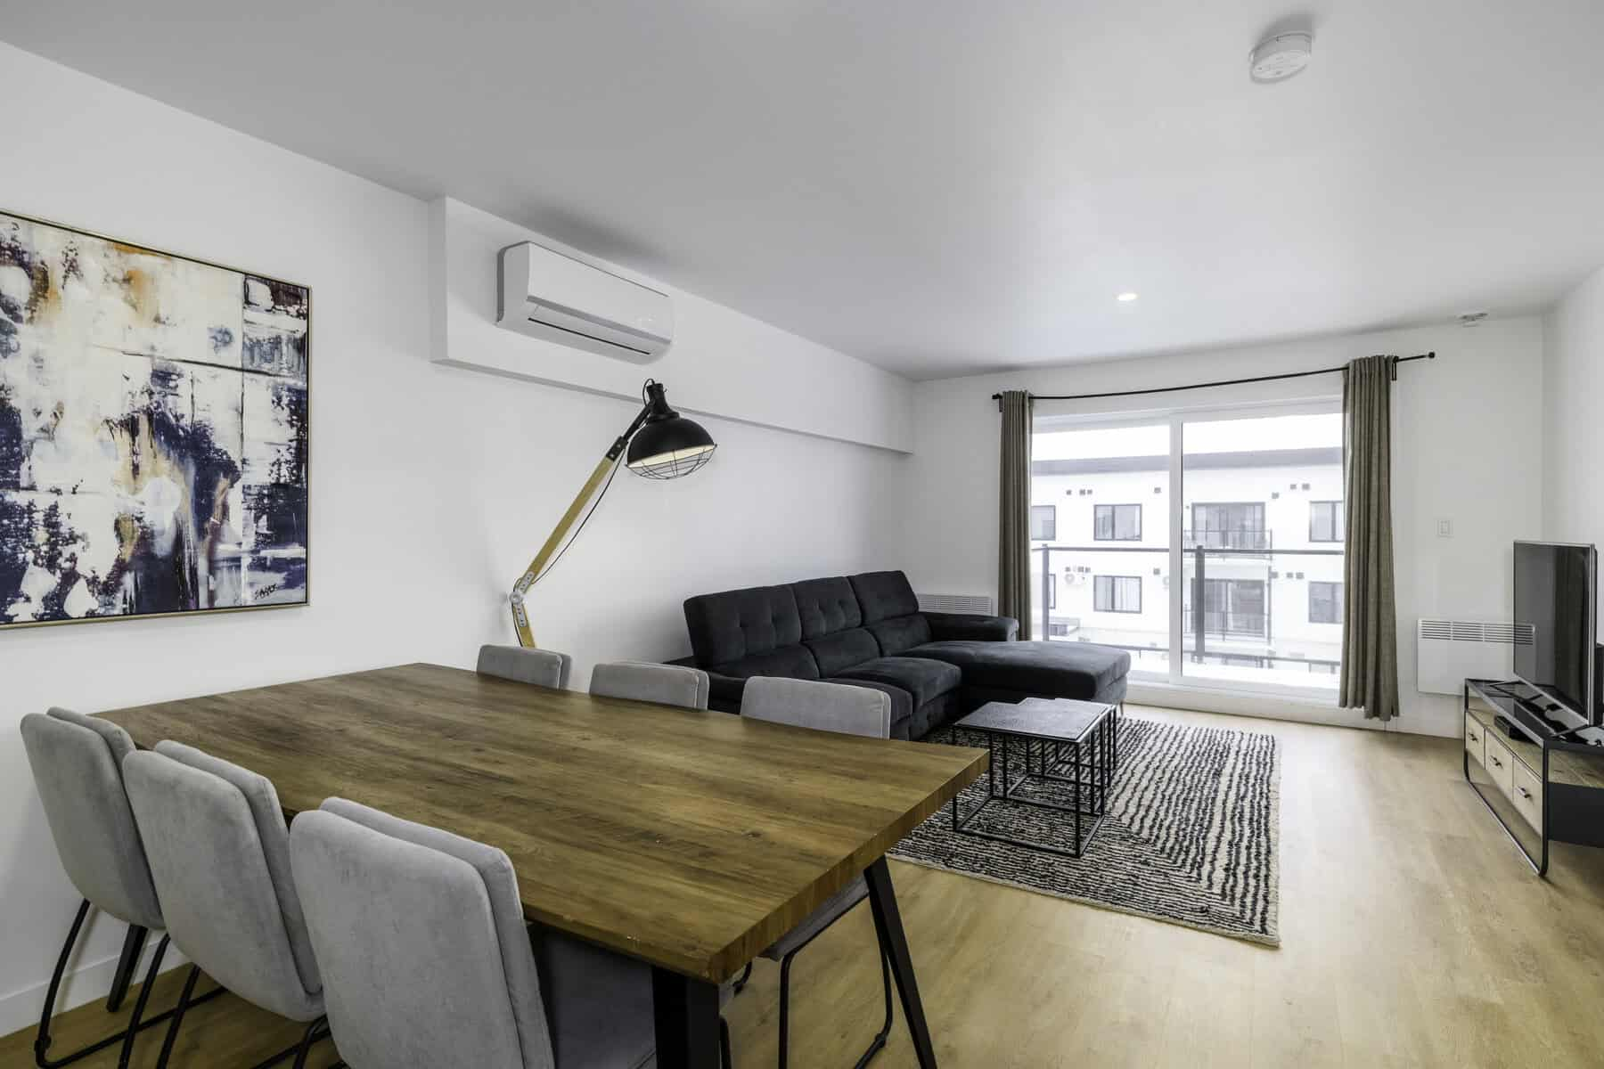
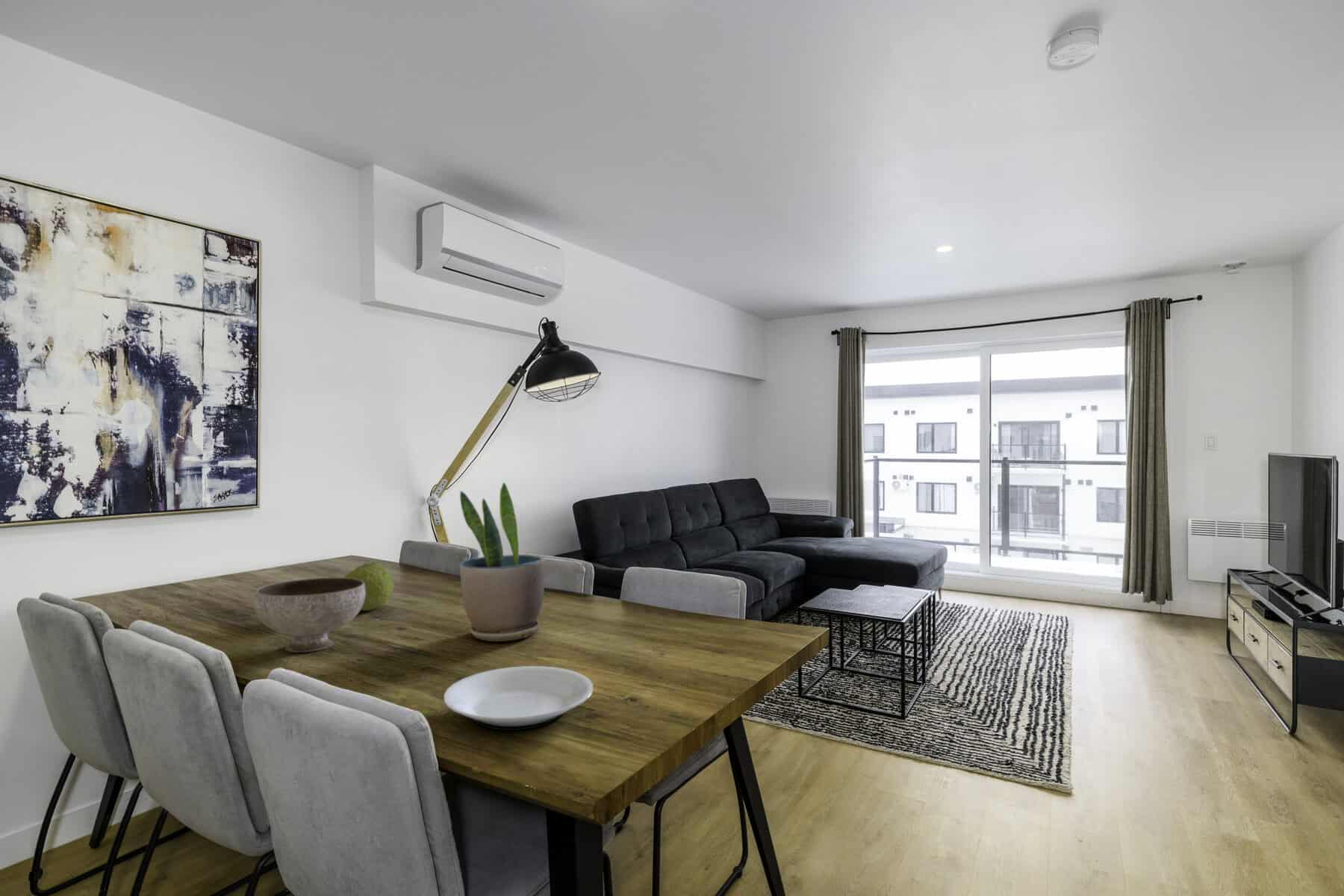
+ bowl [253,577,365,653]
+ fruit [343,561,395,612]
+ potted plant [459,482,545,642]
+ plate [444,665,594,731]
